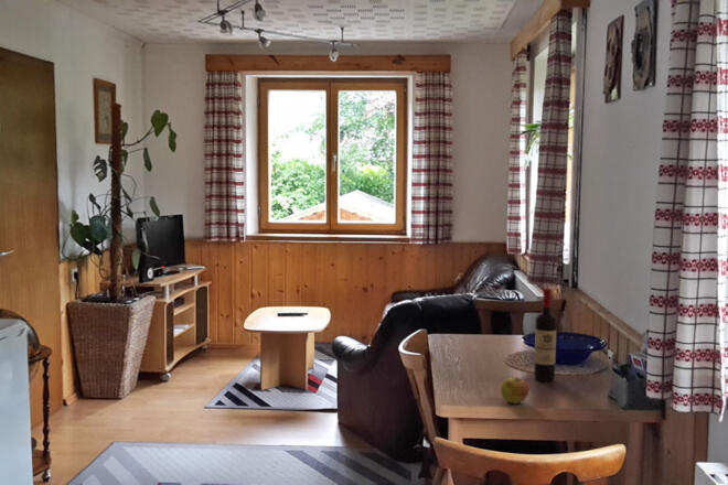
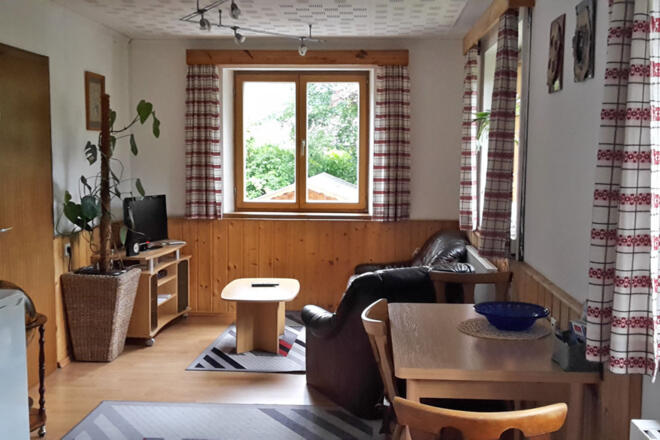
- apple [500,376,529,405]
- wine bottle [533,288,558,382]
